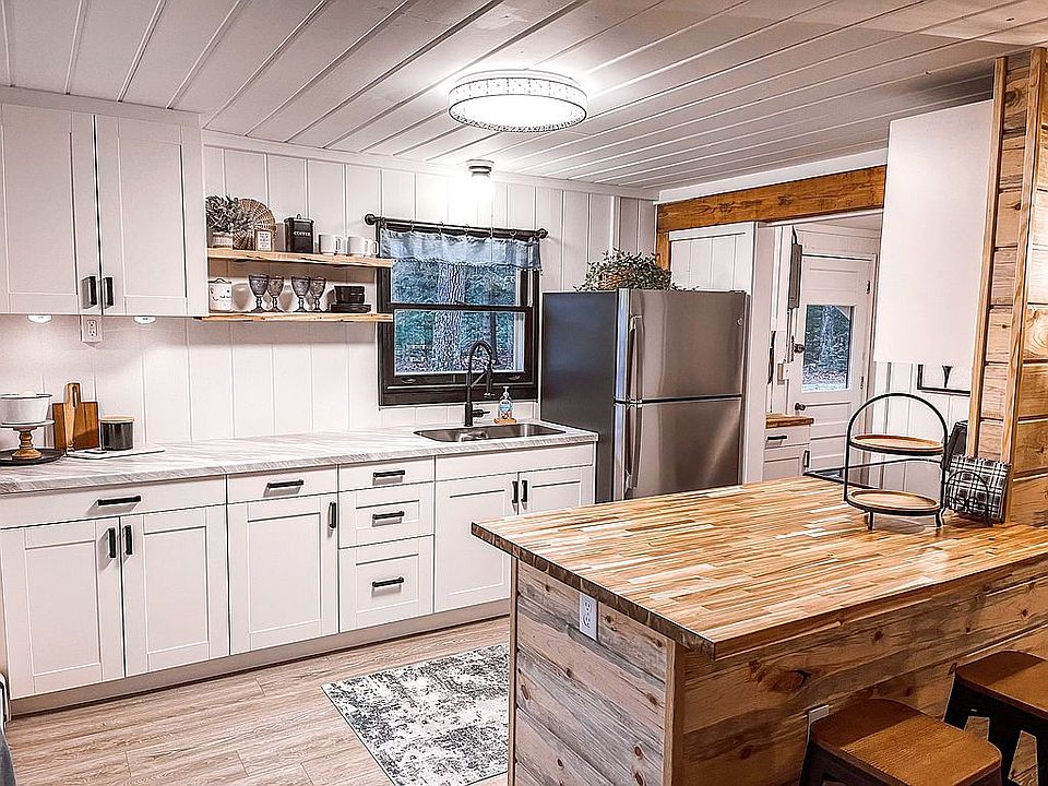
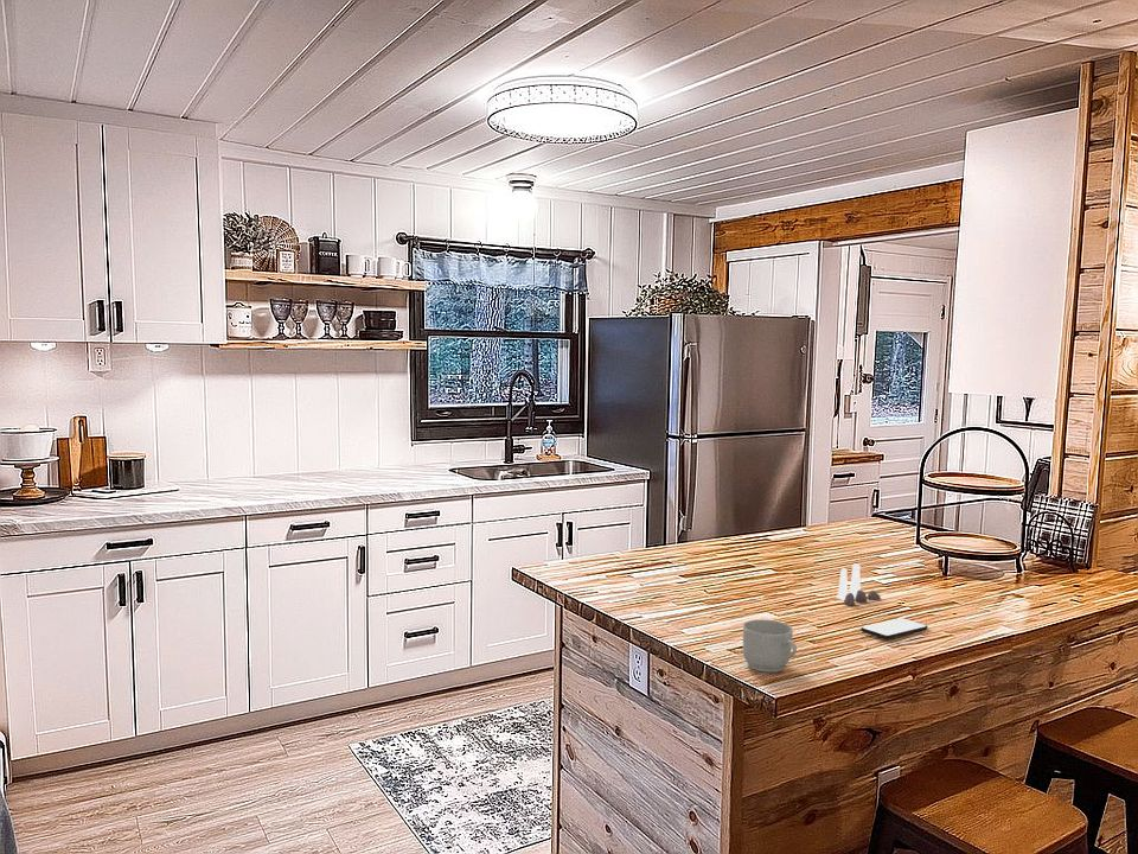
+ mug [742,618,798,674]
+ smartphone [859,617,929,640]
+ salt and pepper shaker set [835,562,882,606]
